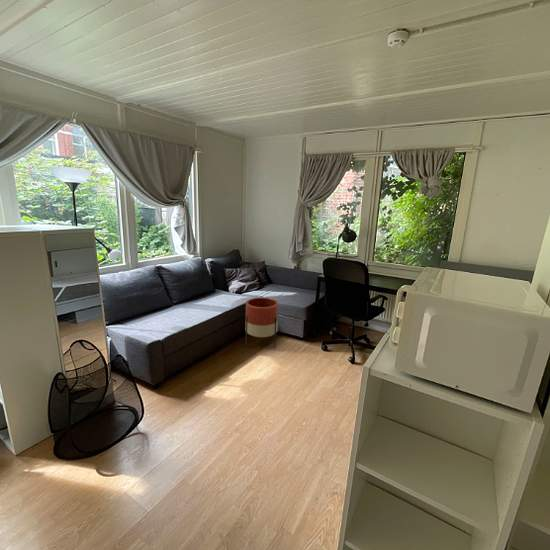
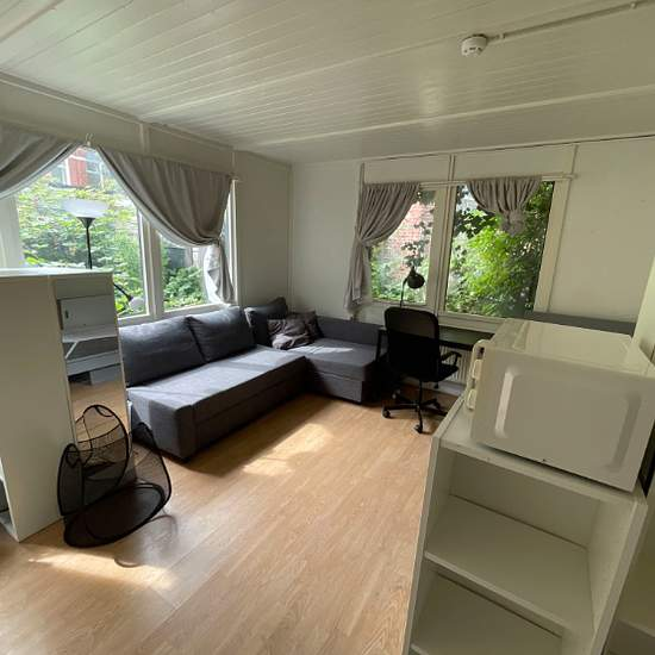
- planter [244,297,279,347]
